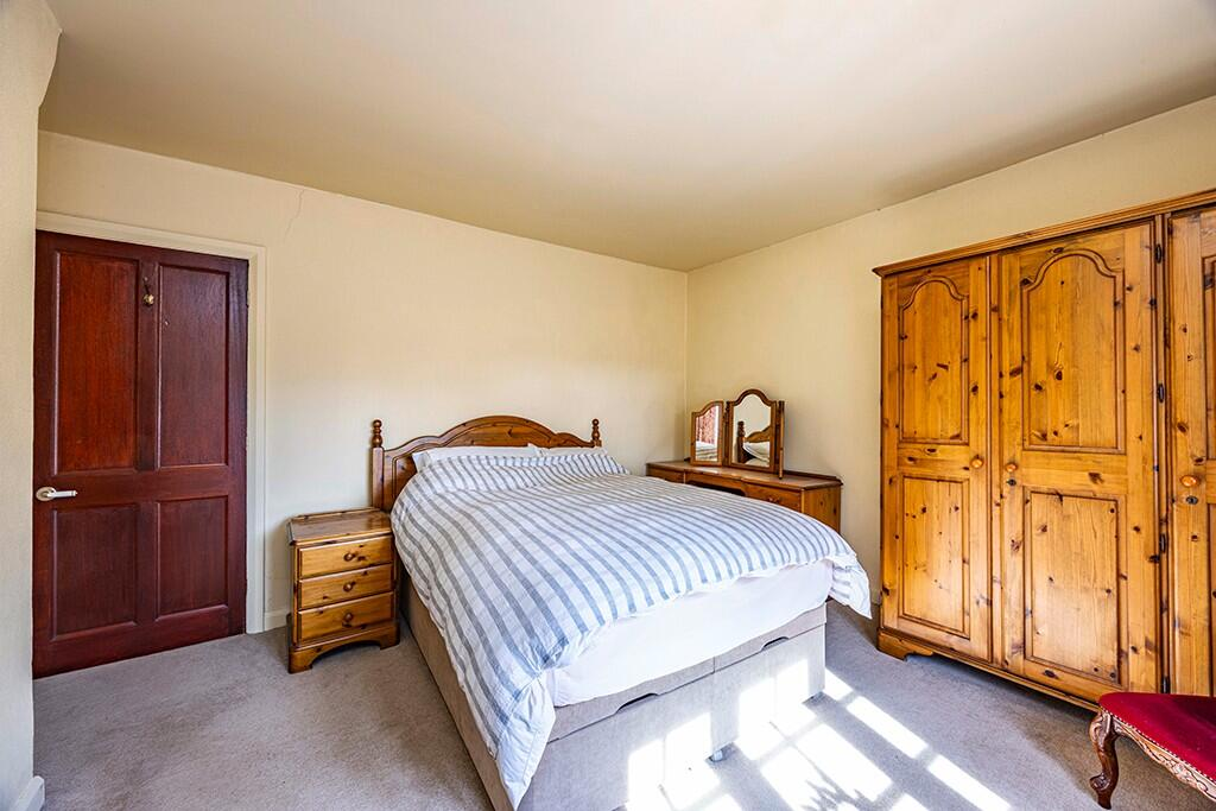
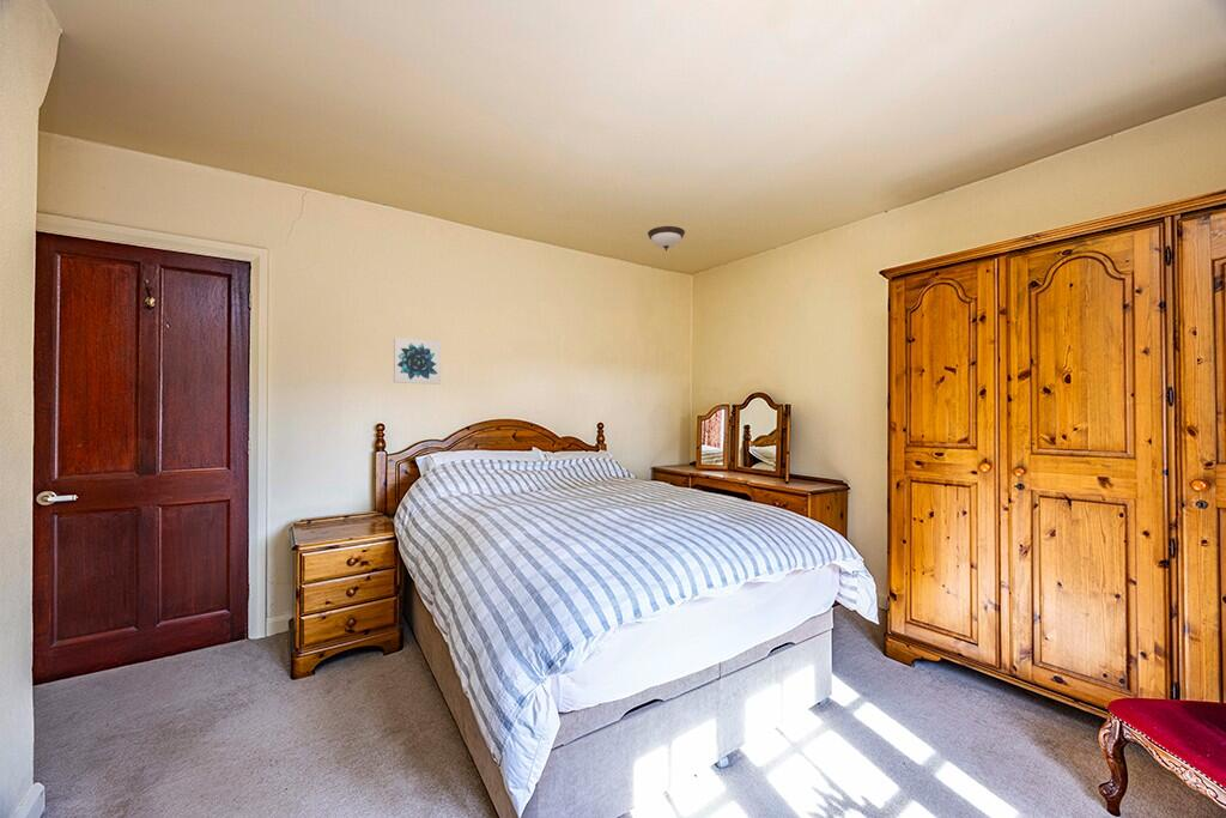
+ light fixture [647,225,686,253]
+ wall art [393,337,442,386]
